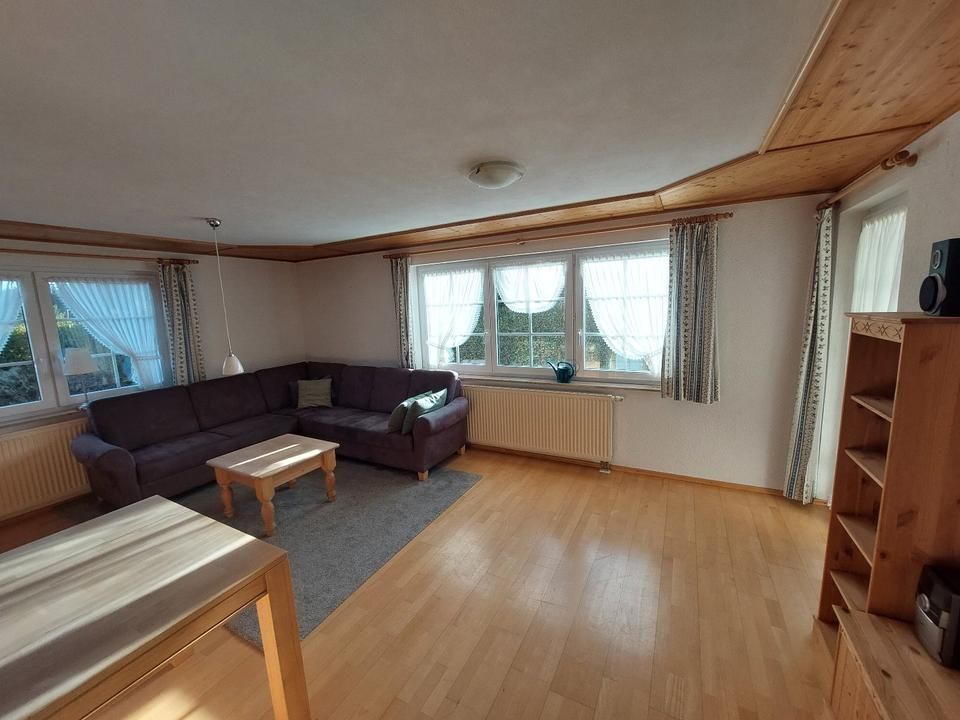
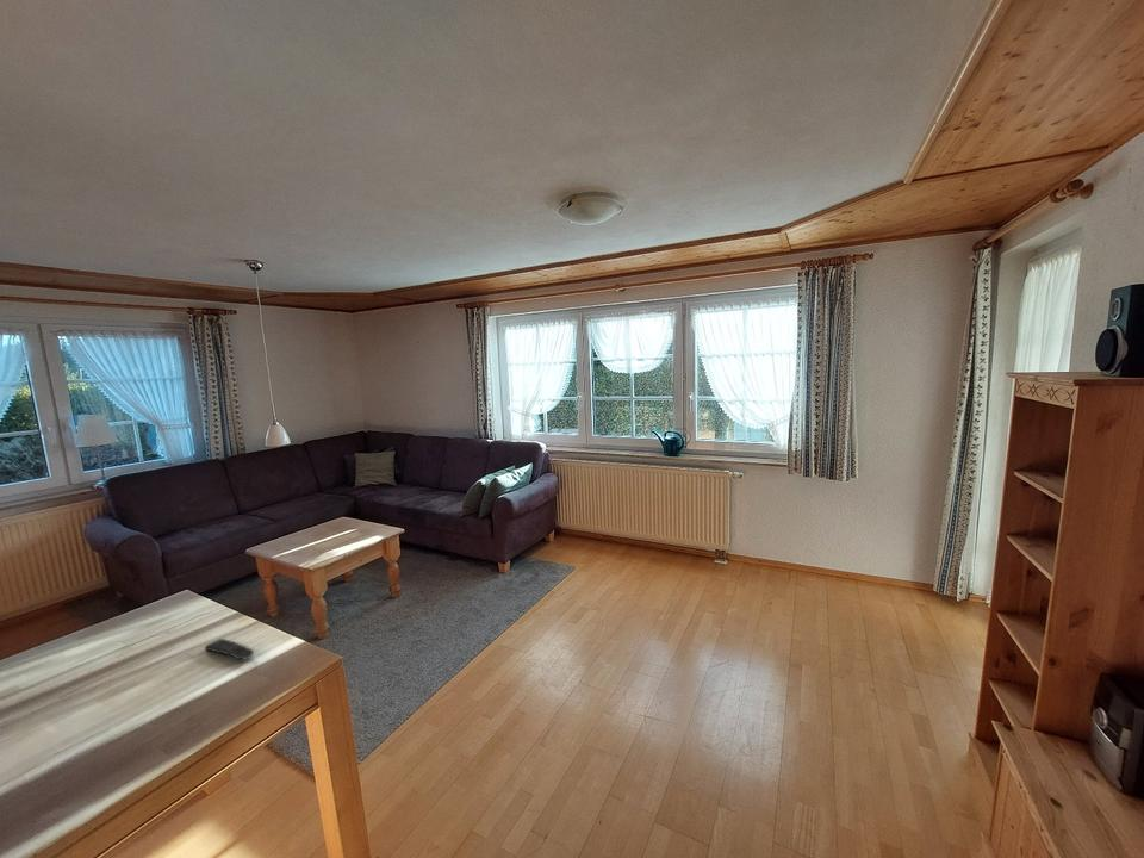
+ remote control [204,638,255,661]
